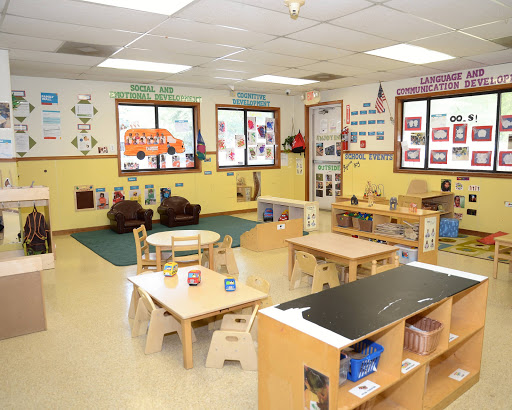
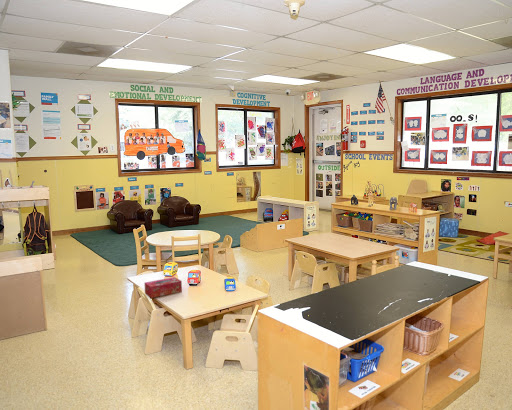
+ tissue box [144,276,183,299]
